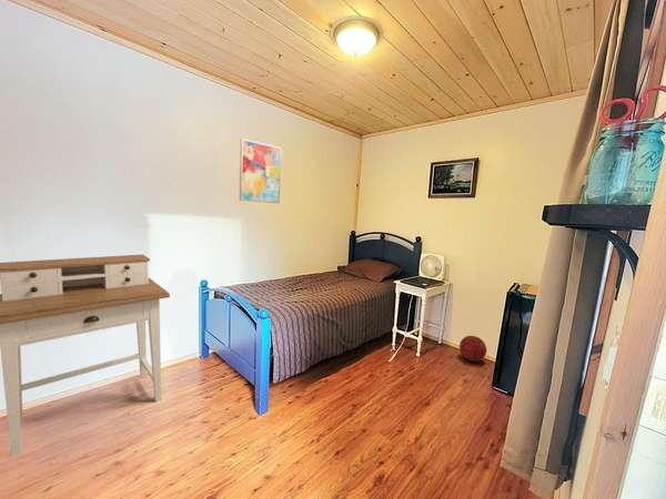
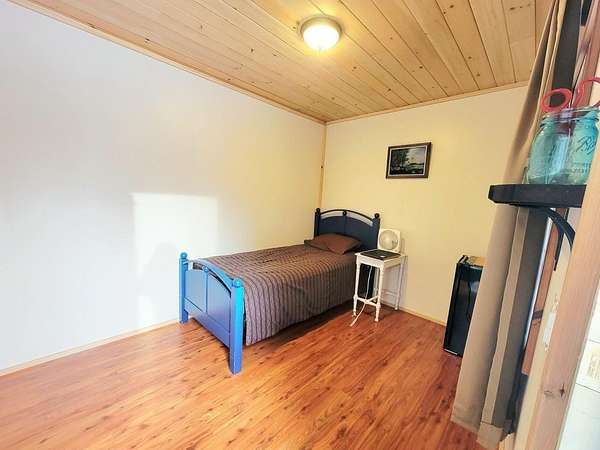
- desk [0,253,171,458]
- ball [458,335,487,363]
- wall art [239,138,283,204]
